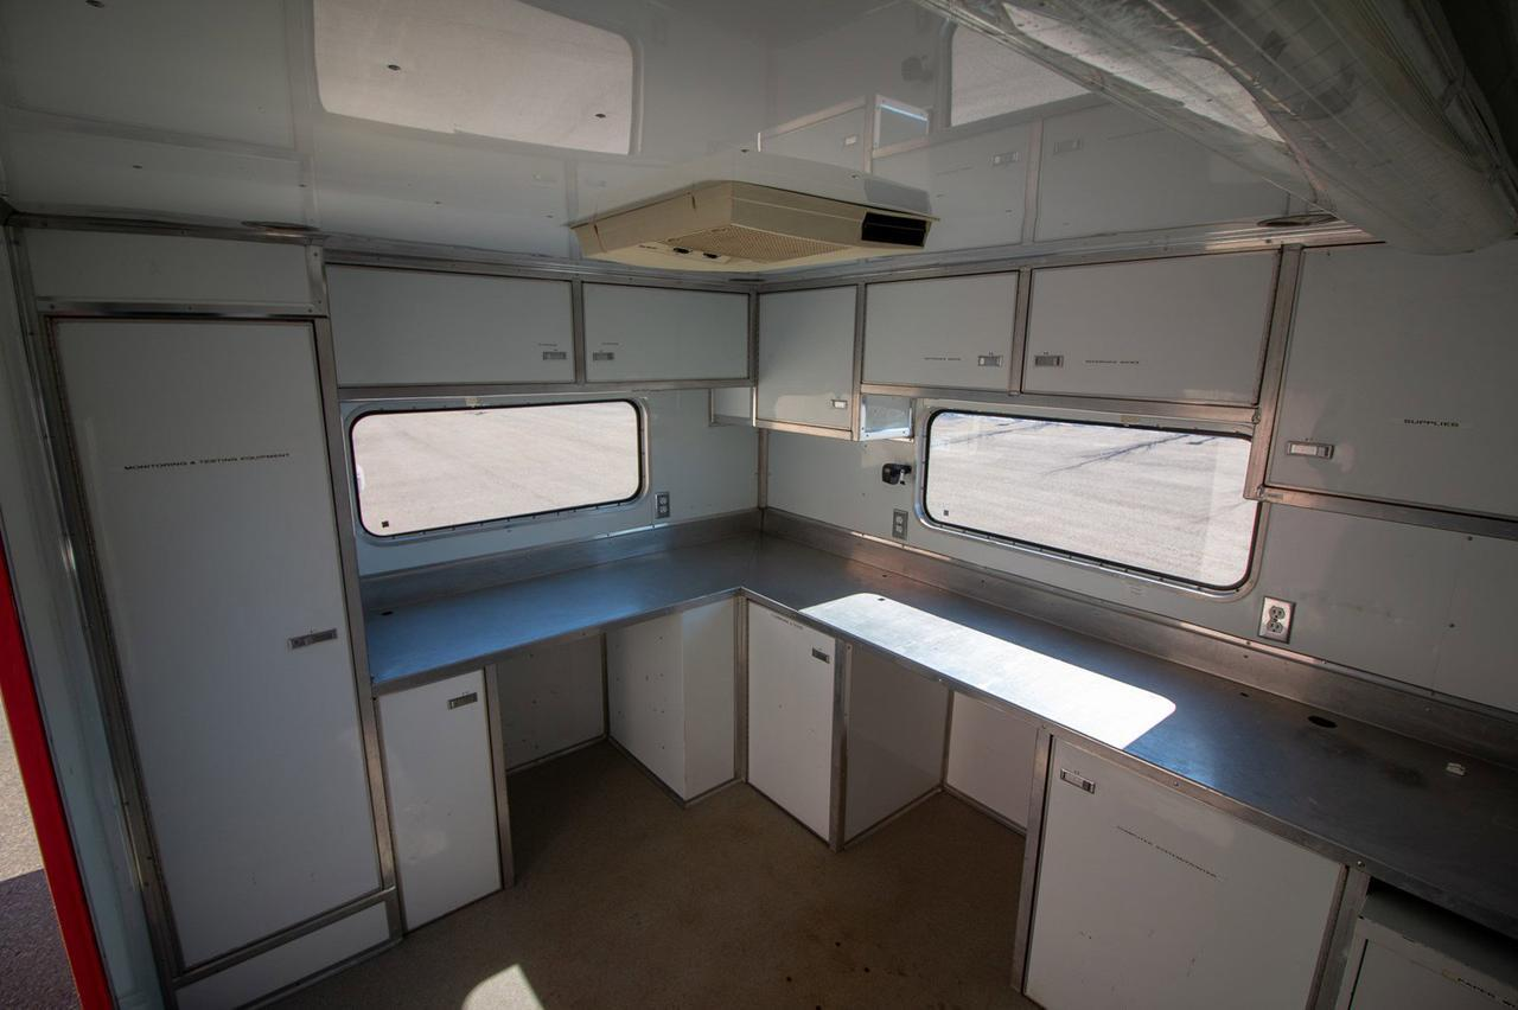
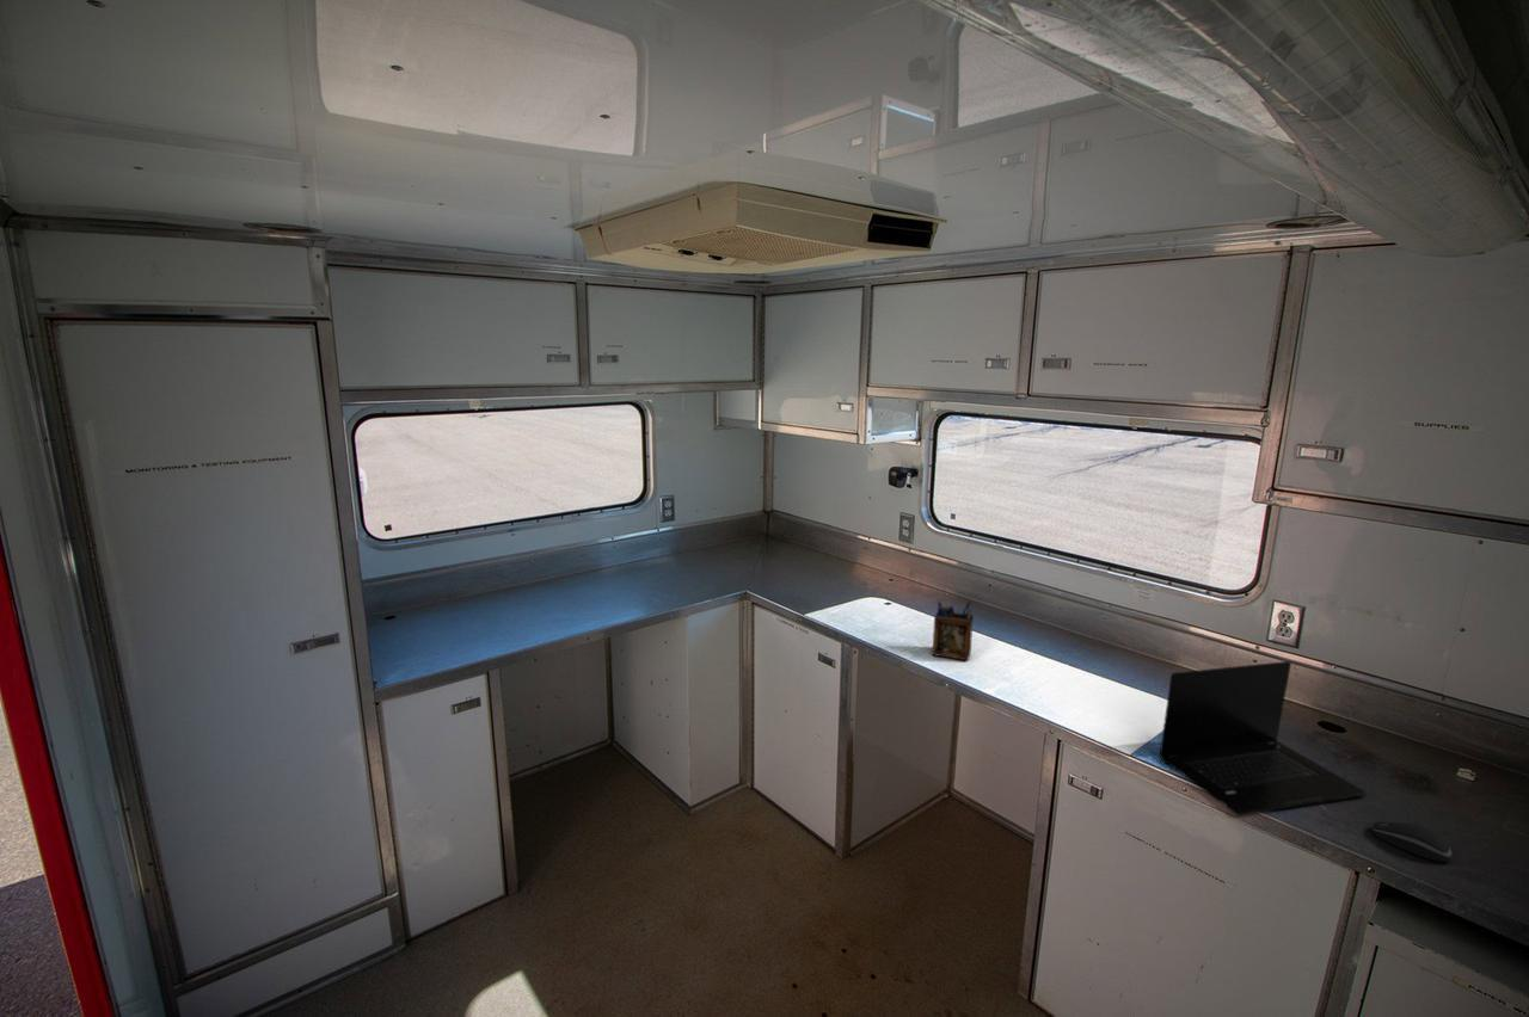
+ laptop [1159,660,1368,816]
+ computer mouse [1371,820,1454,863]
+ desk organizer [931,599,975,662]
